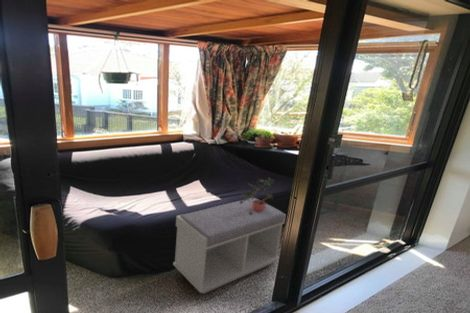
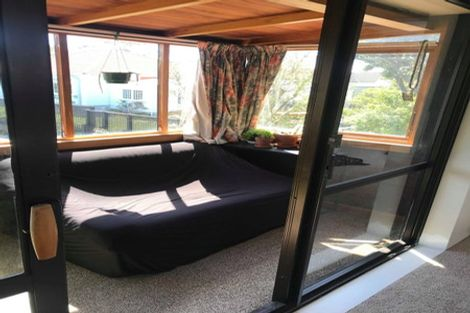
- potted plant [239,176,275,215]
- bench [172,197,287,295]
